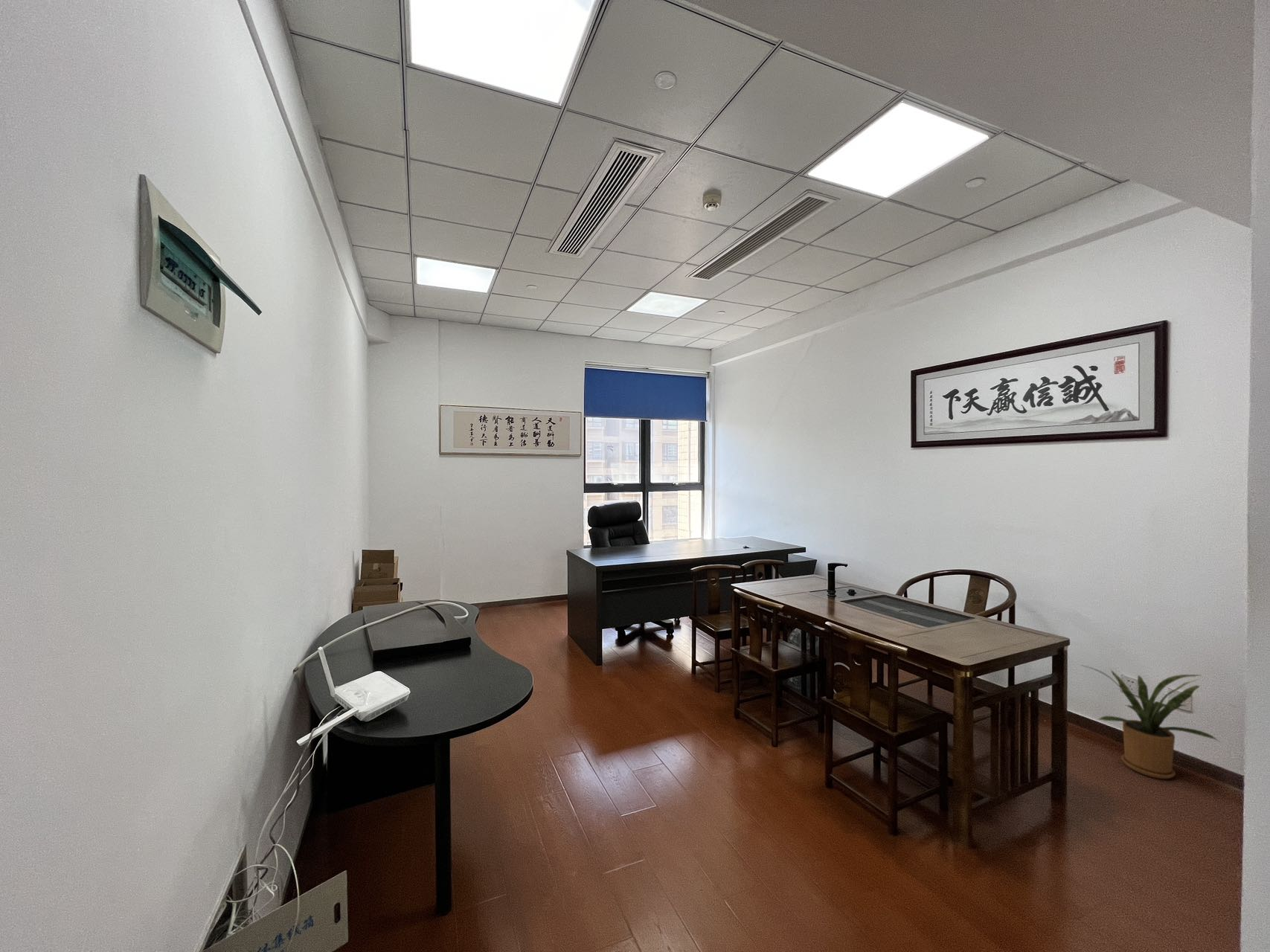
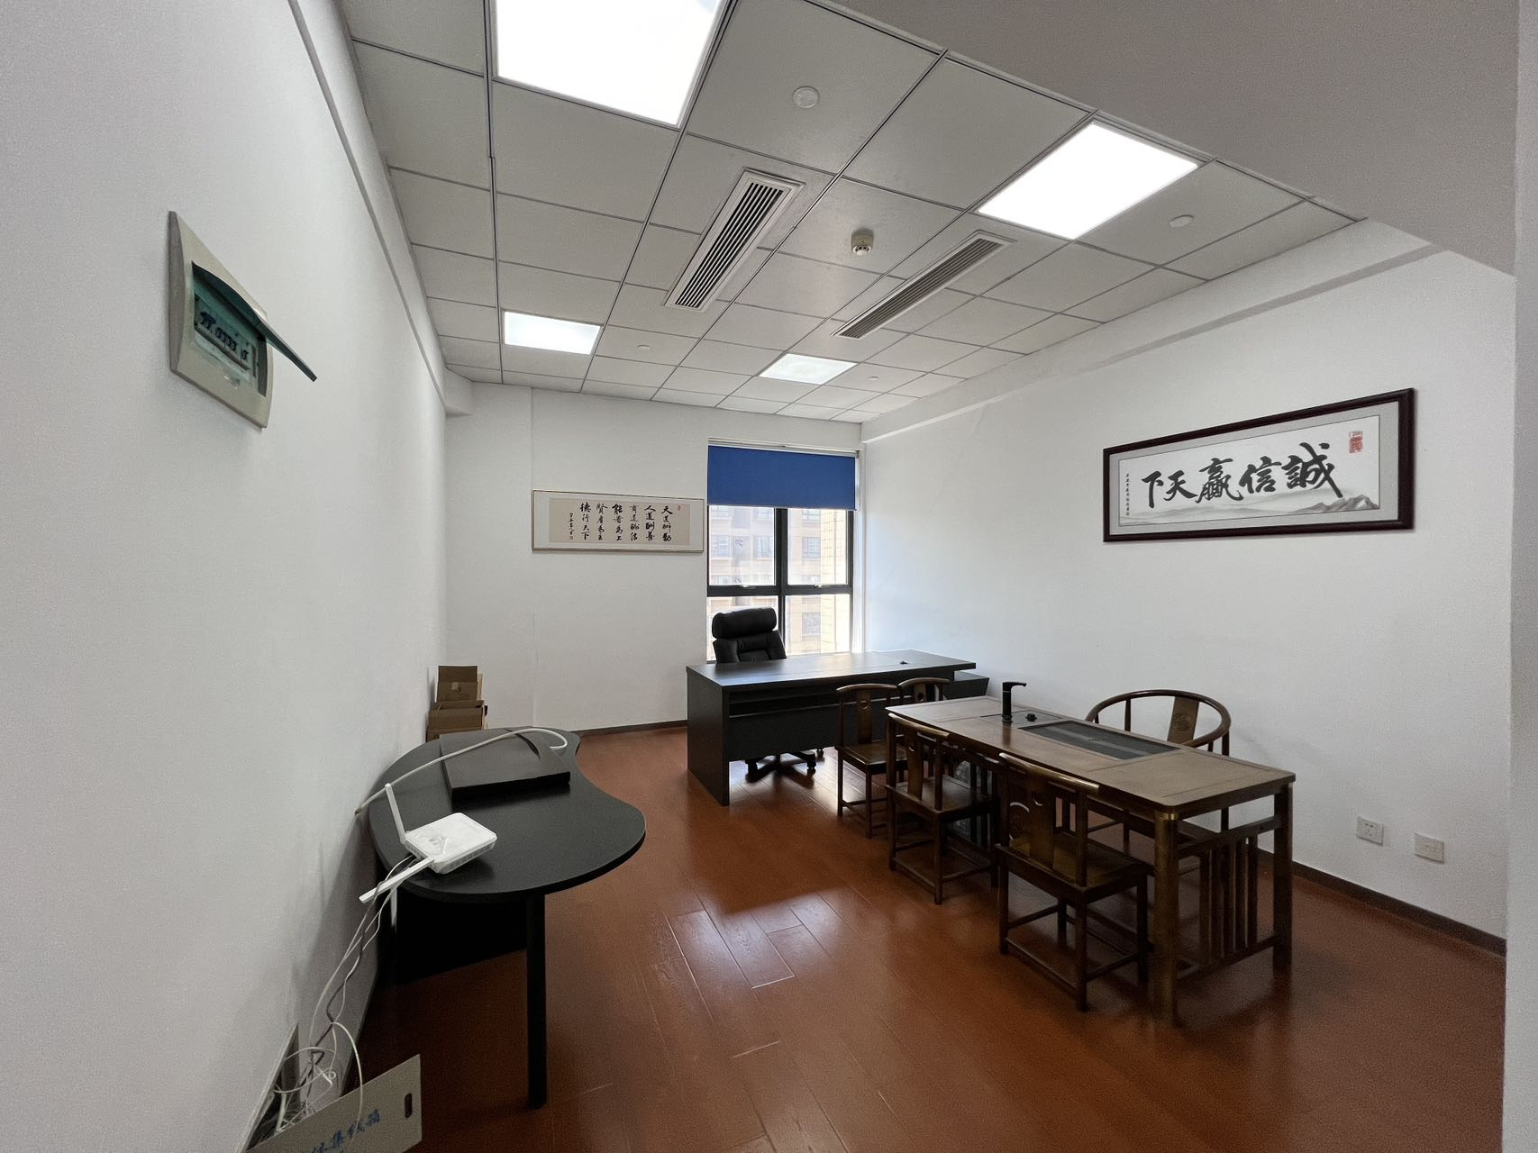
- house plant [1077,663,1220,779]
